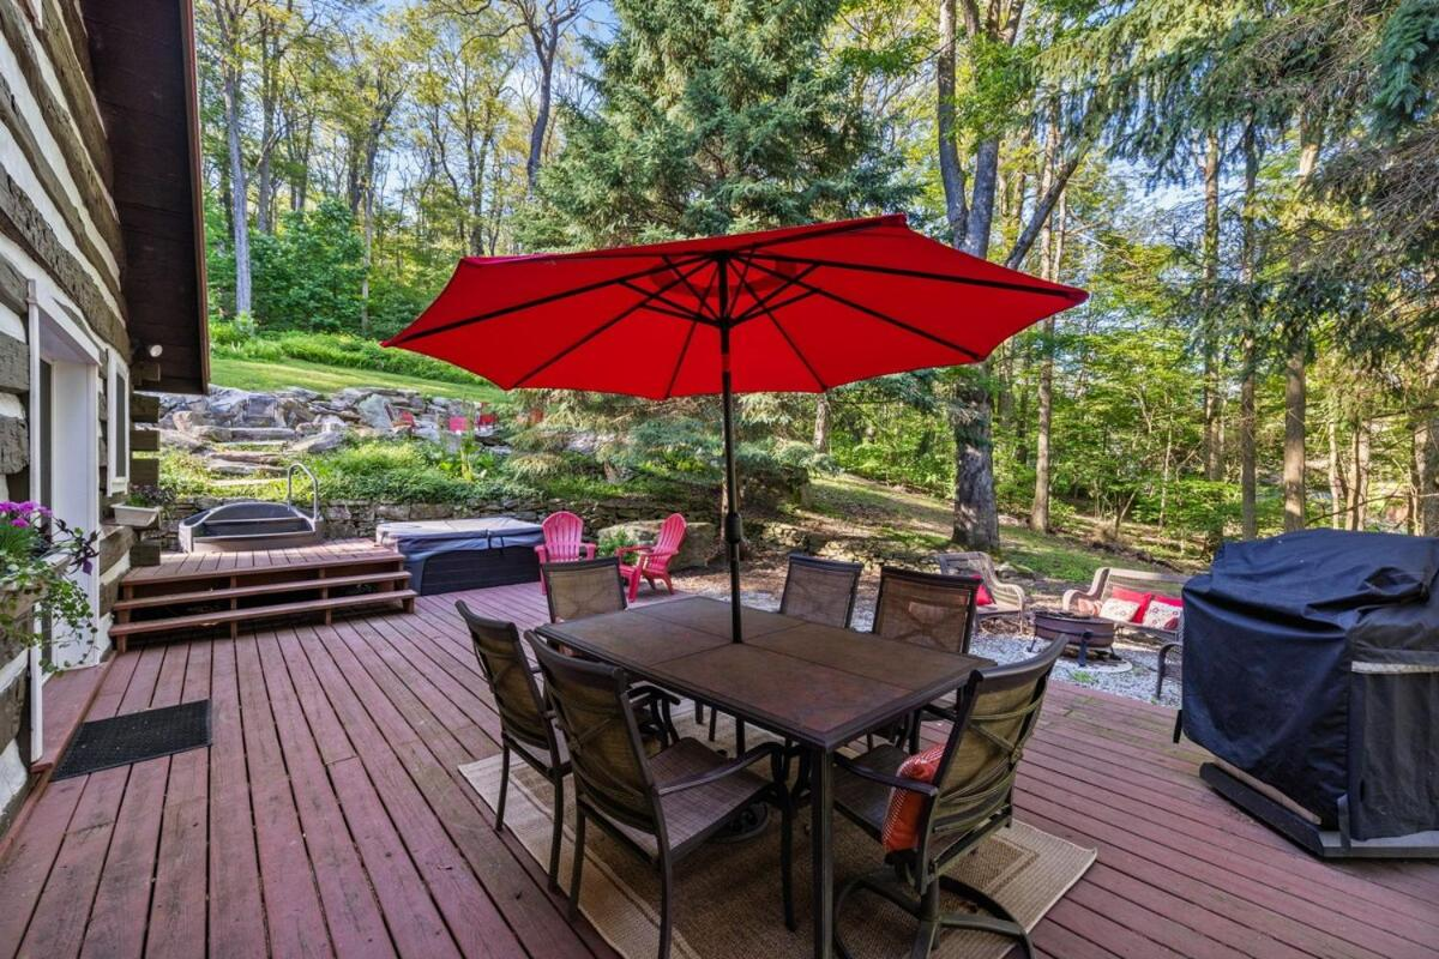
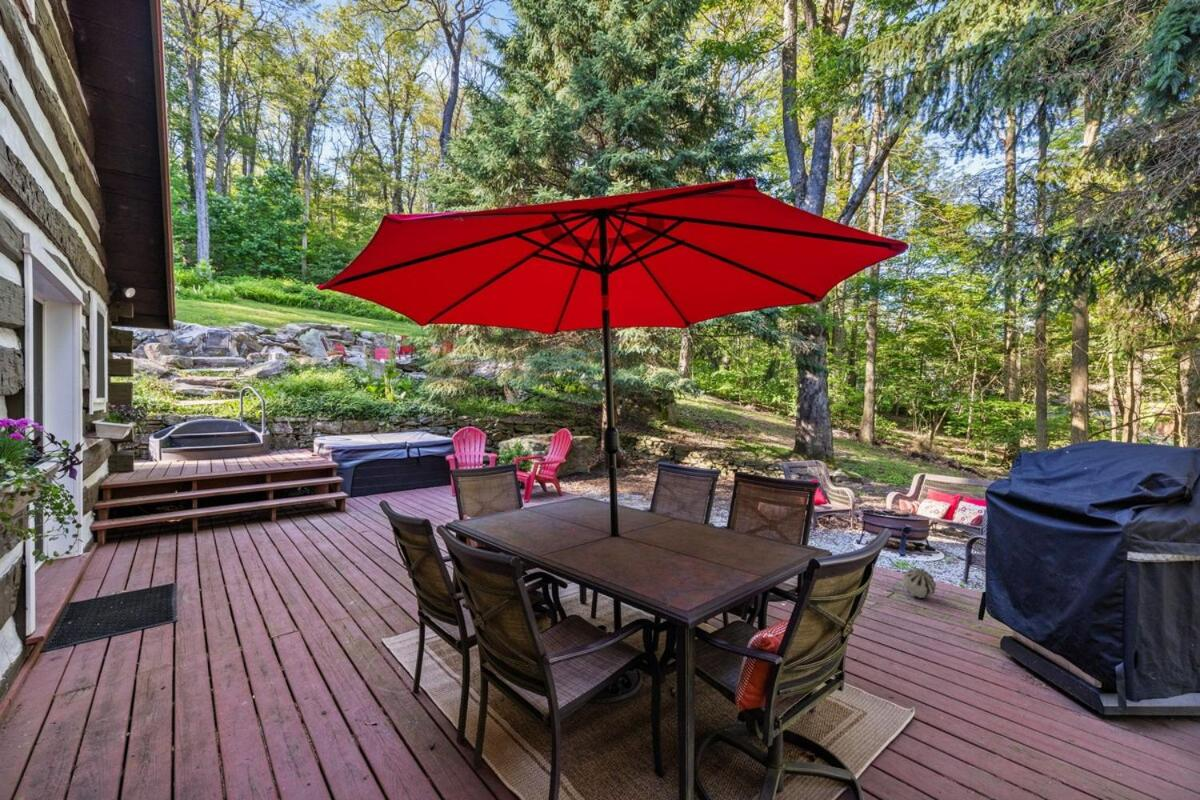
+ decorative ball [901,567,937,600]
